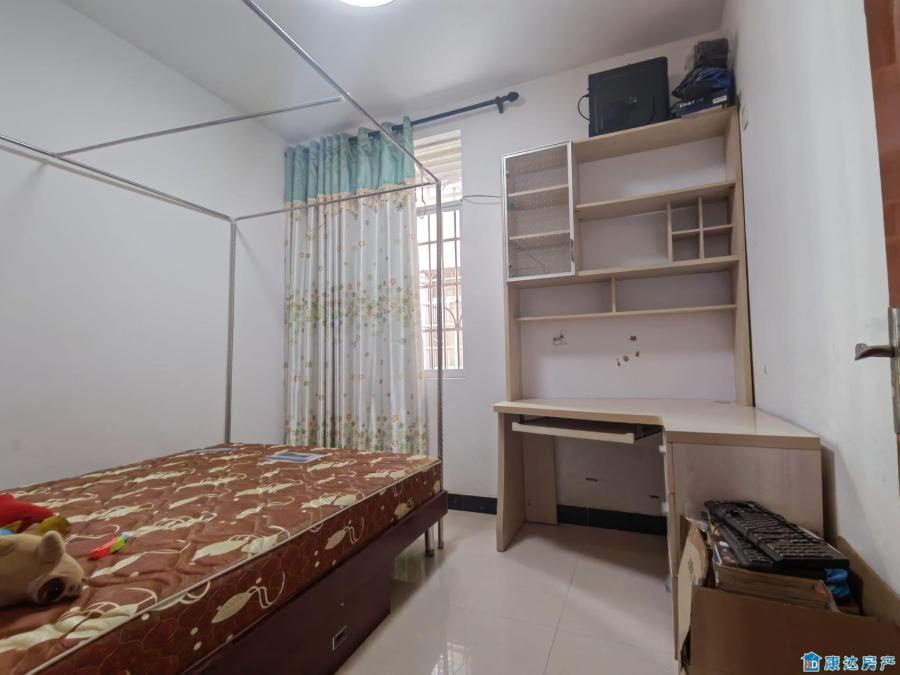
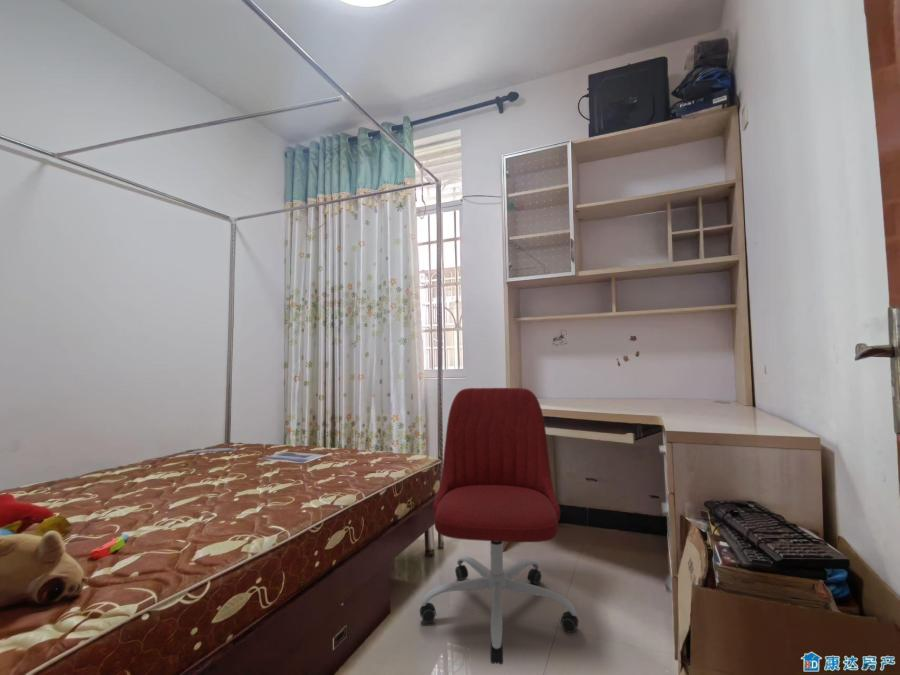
+ office chair [419,387,579,665]
